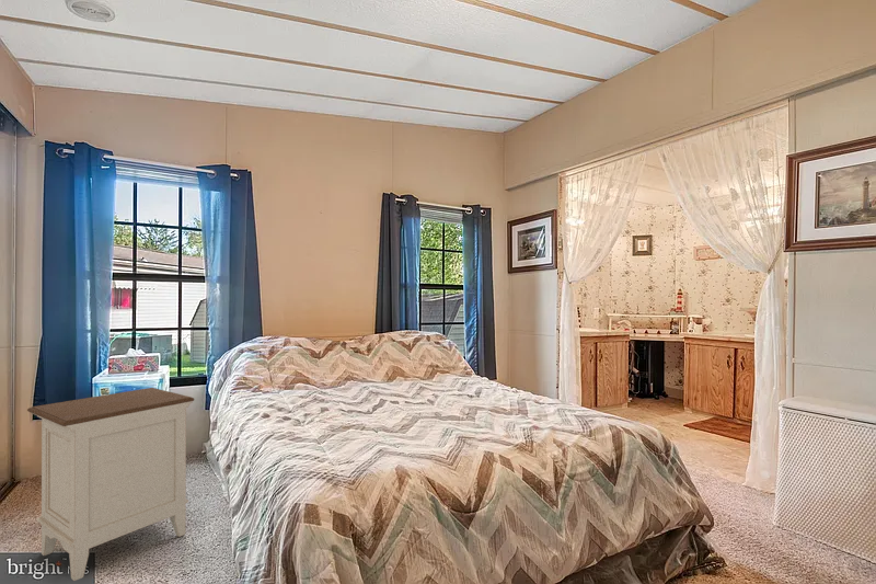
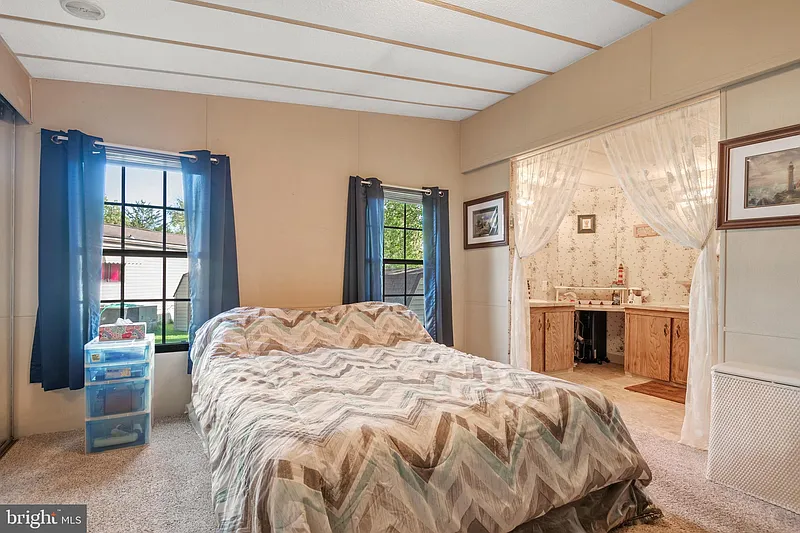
- nightstand [26,387,195,582]
